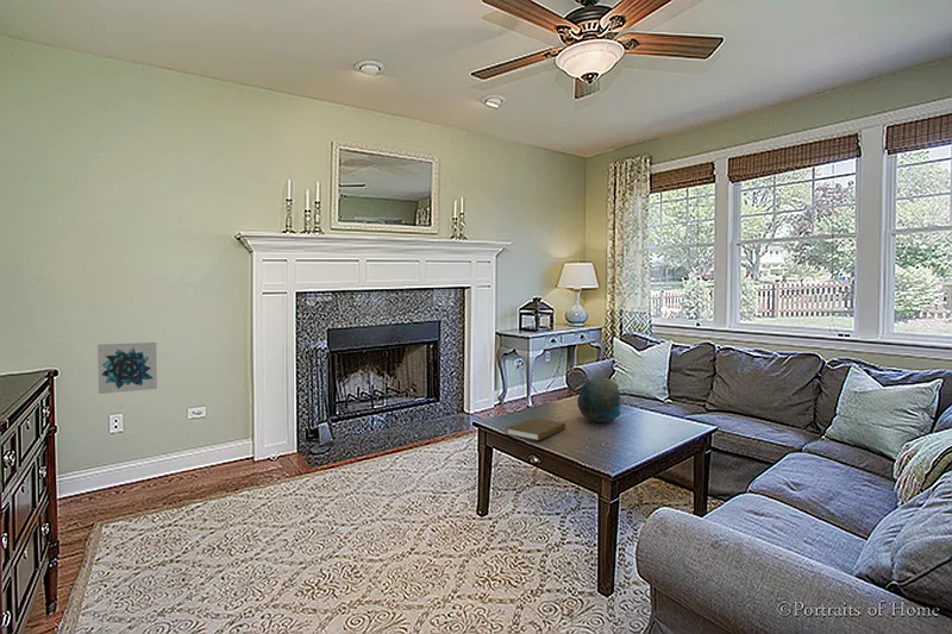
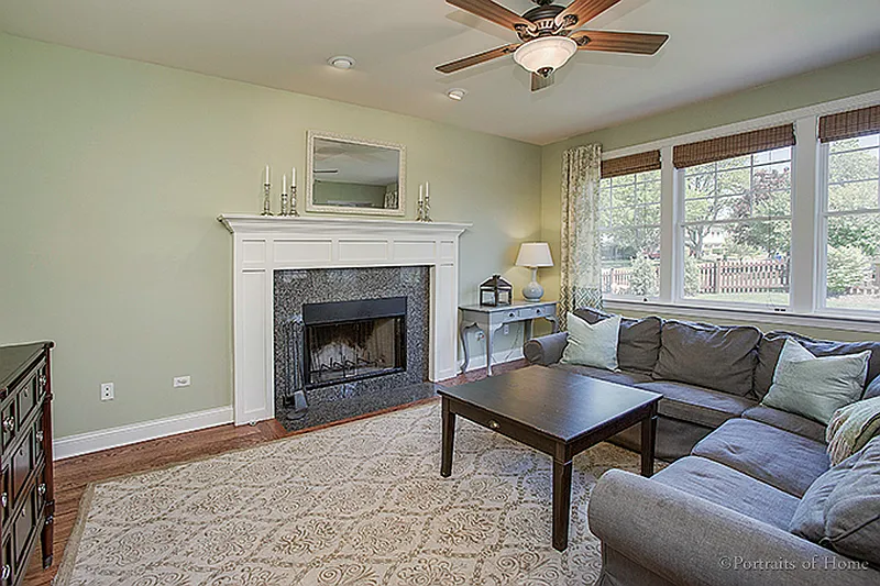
- decorative bowl [576,377,622,423]
- wall art [96,341,158,395]
- book [505,416,566,441]
